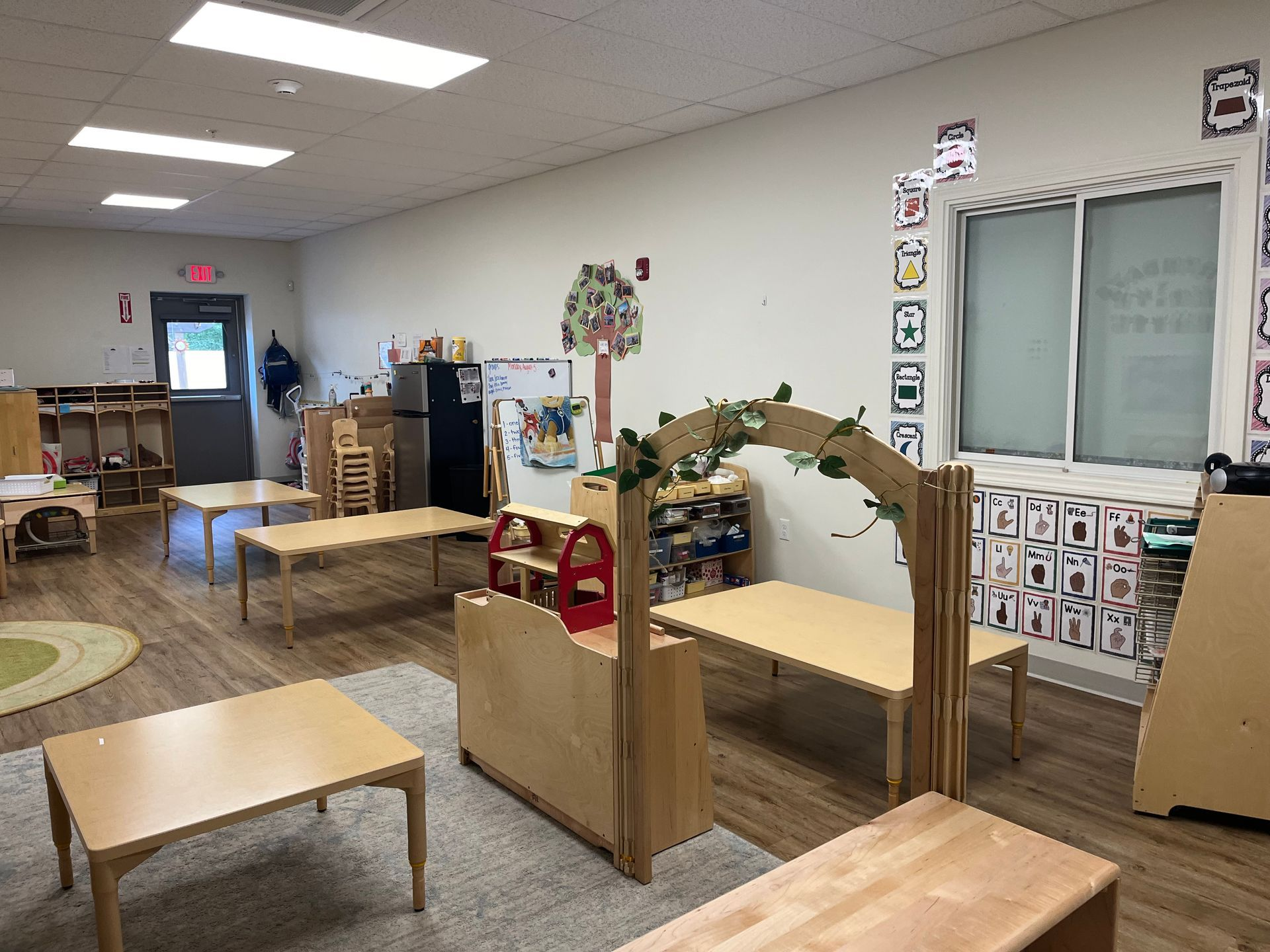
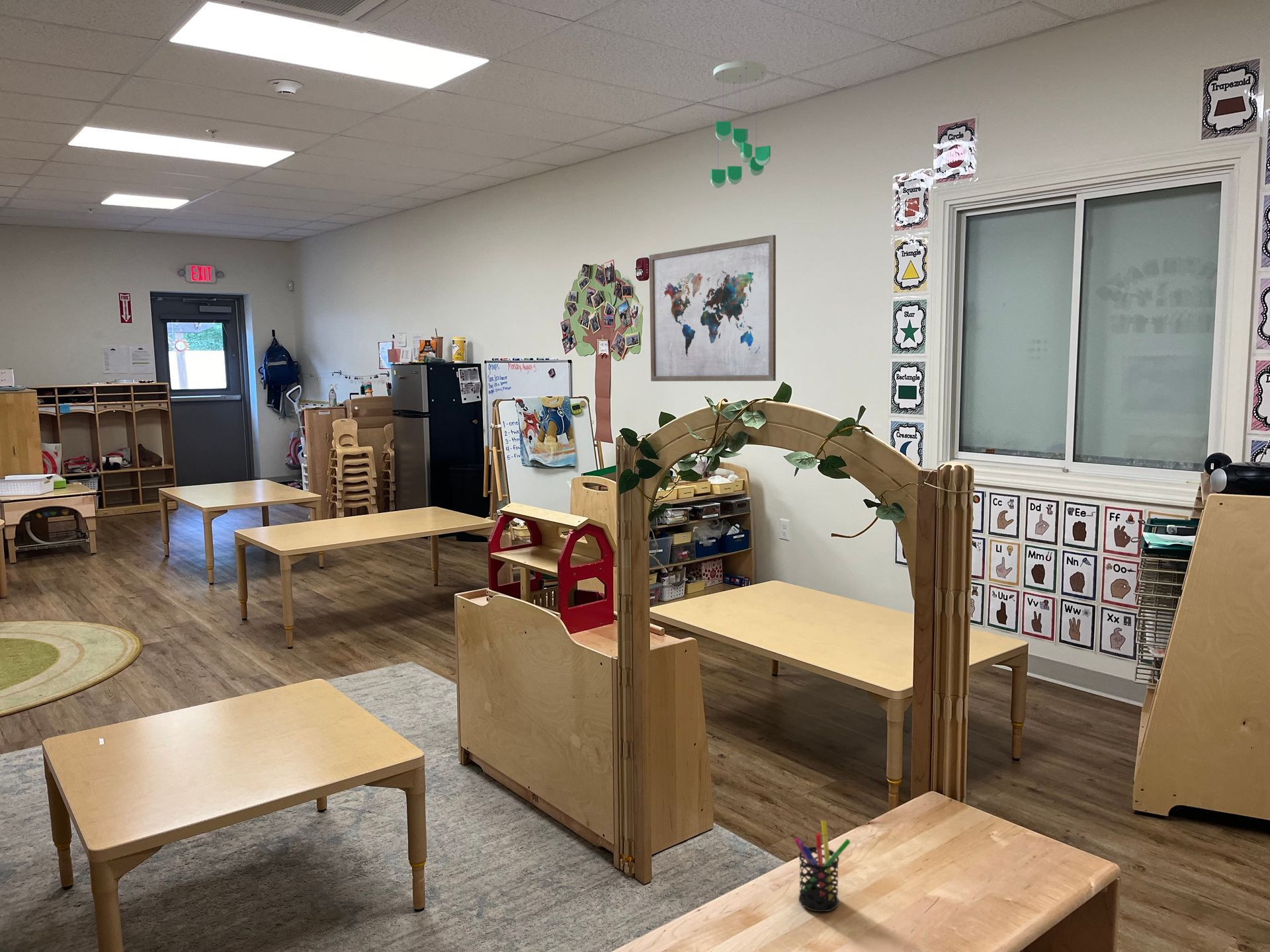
+ ceiling mobile [710,60,771,188]
+ pen holder [794,820,851,912]
+ wall art [648,234,777,382]
